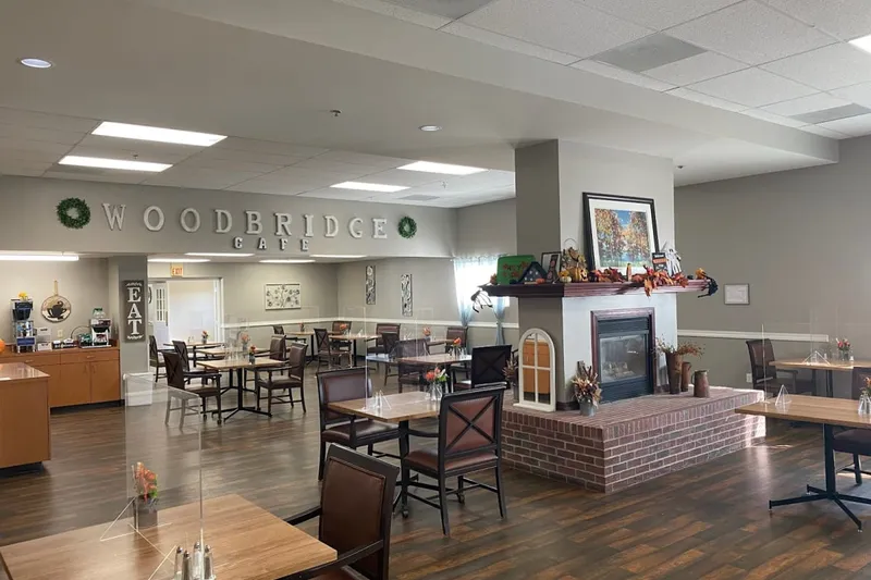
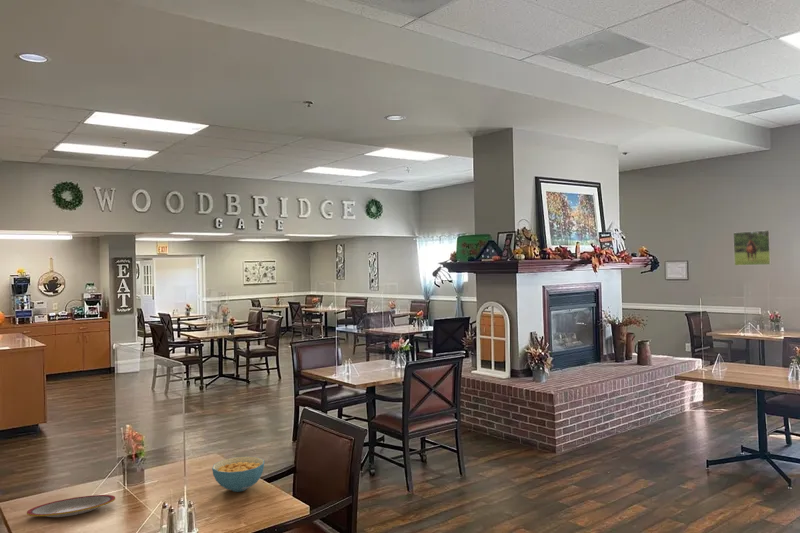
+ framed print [732,229,772,267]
+ cereal bowl [211,455,265,493]
+ plate [26,494,117,518]
